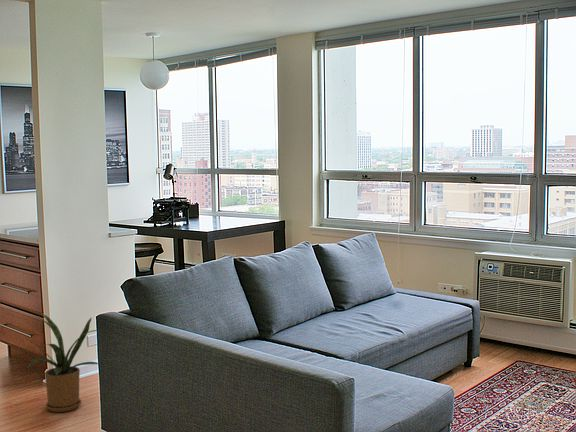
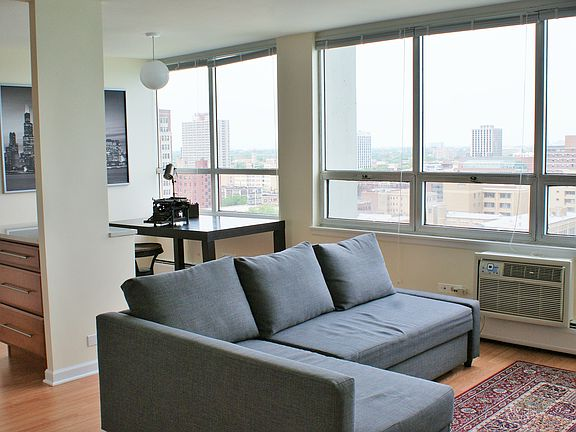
- house plant [18,311,99,413]
